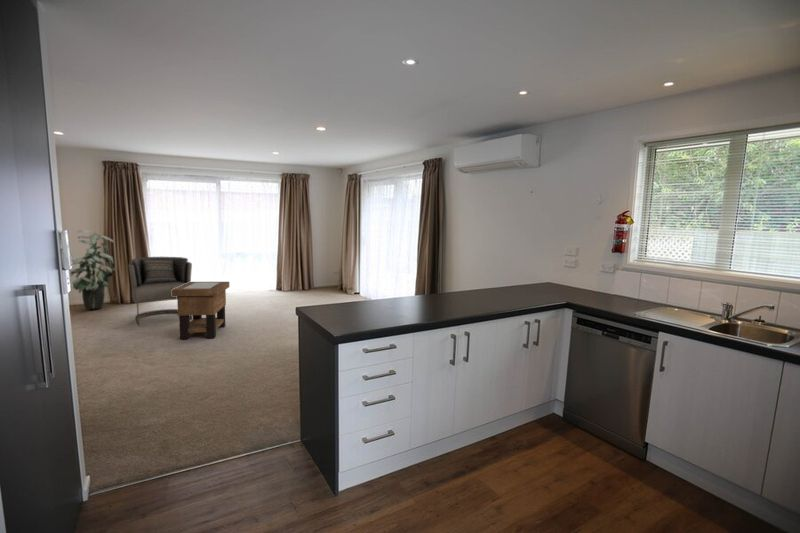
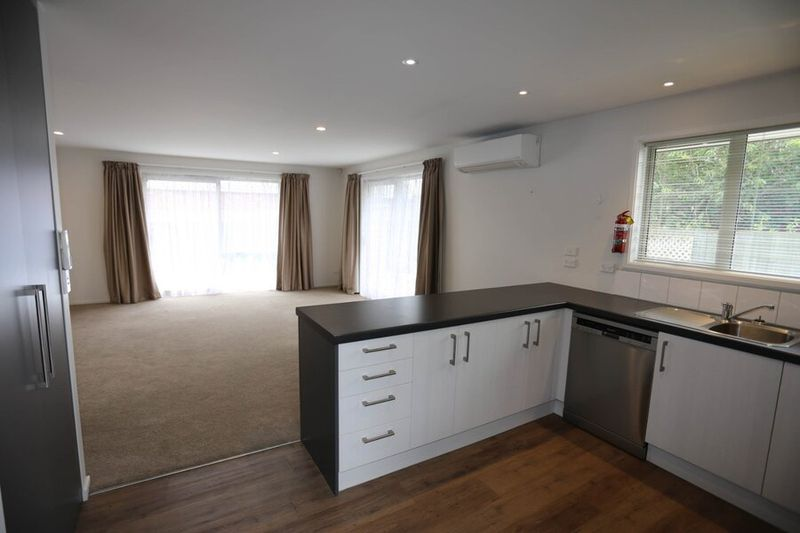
- armchair [128,256,193,327]
- indoor plant [70,229,119,310]
- side table [172,281,230,340]
